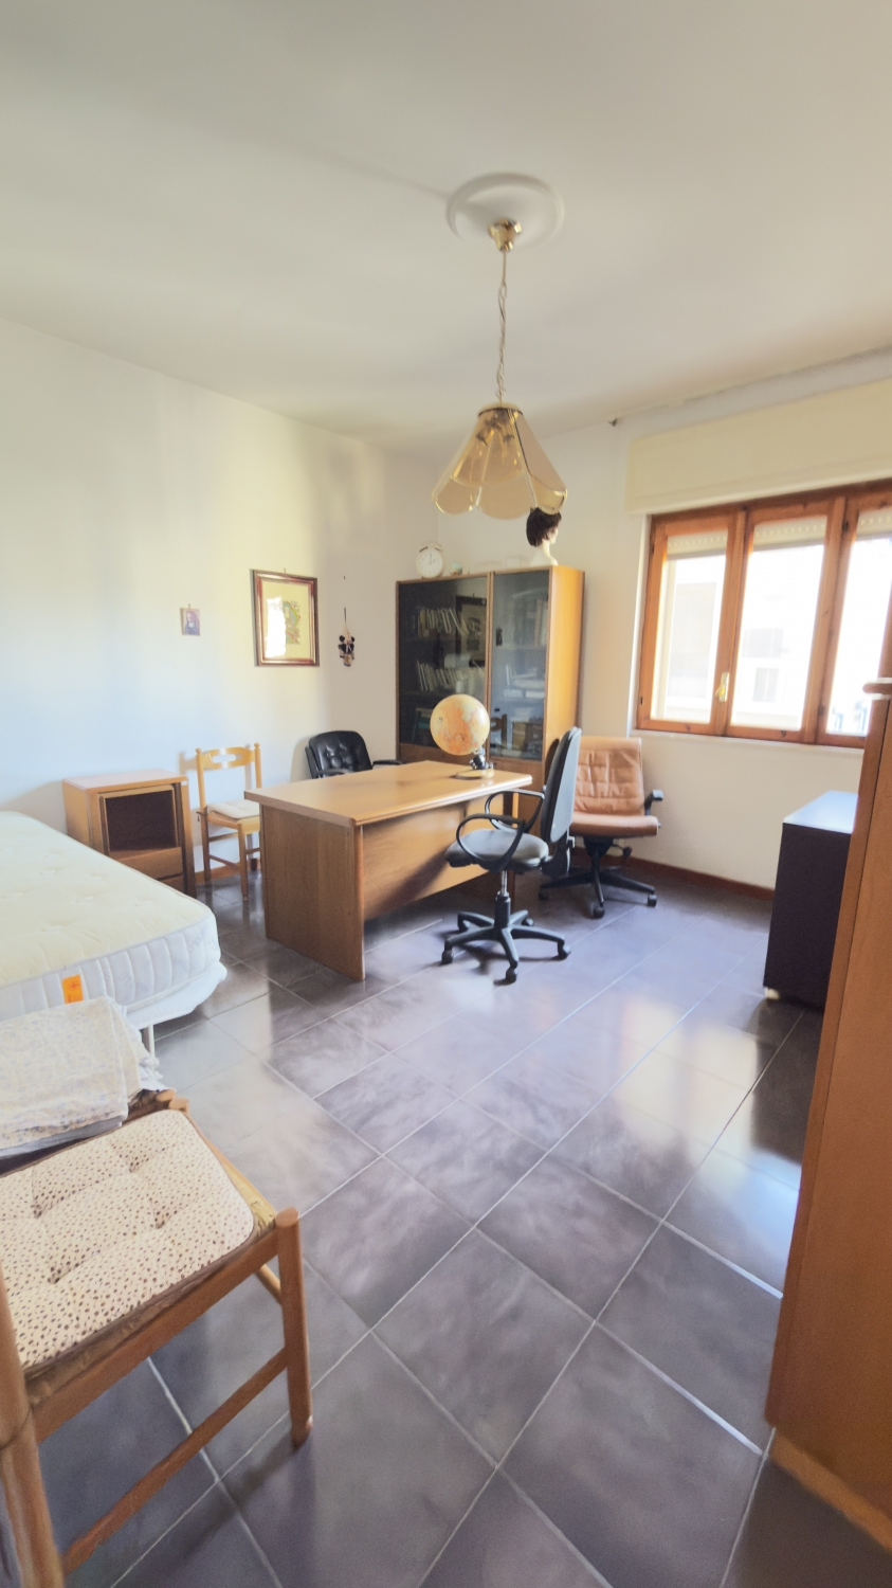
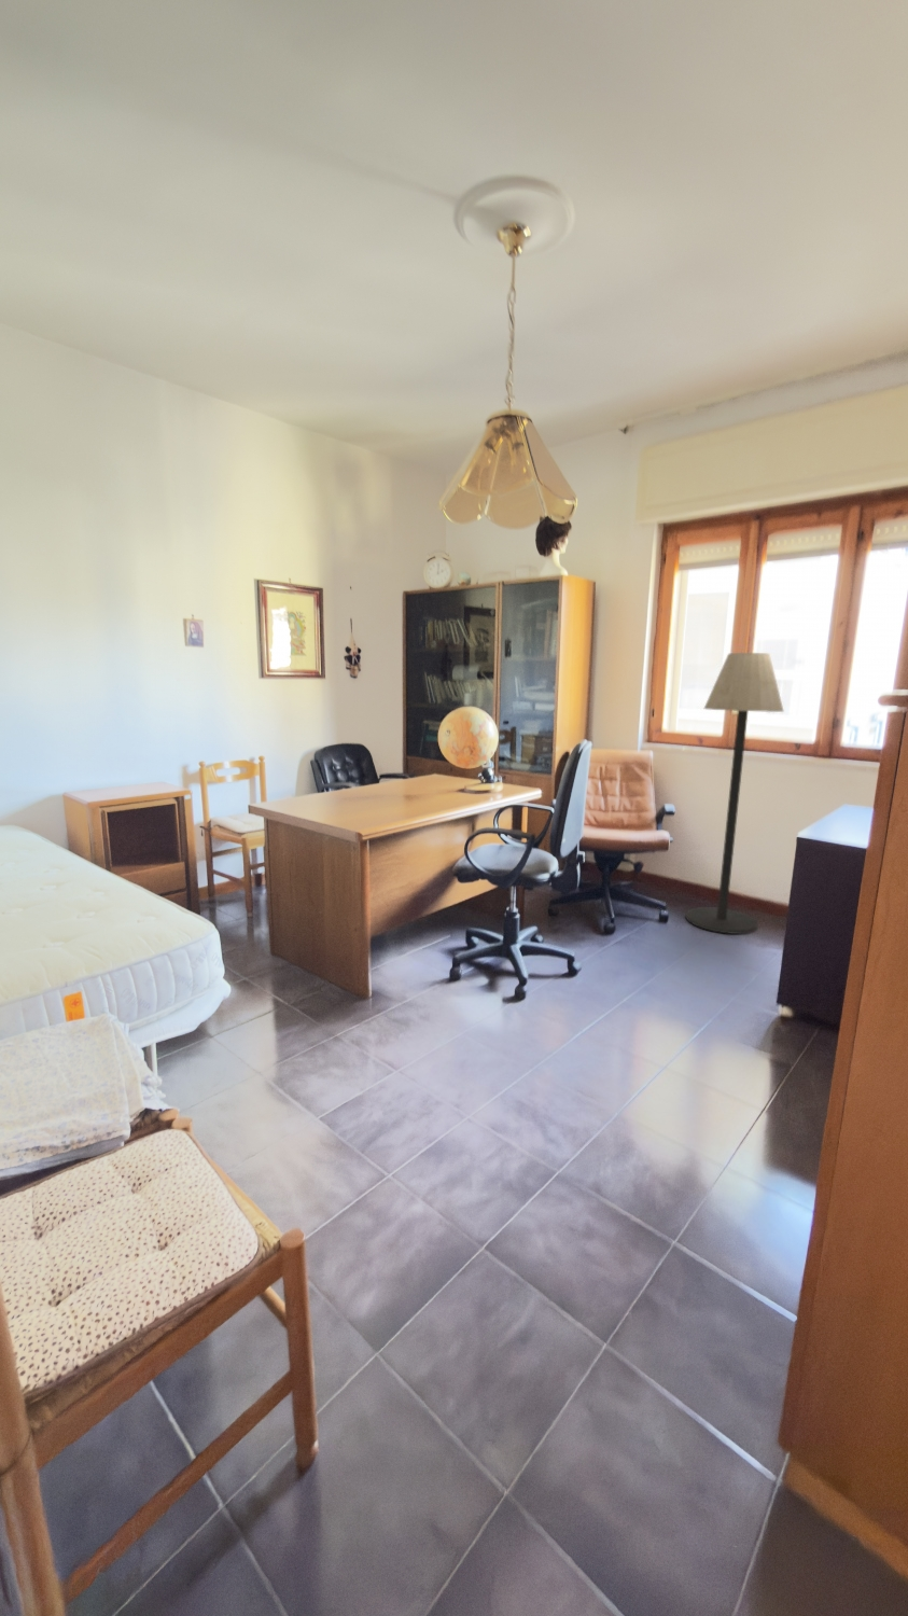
+ floor lamp [685,652,785,936]
